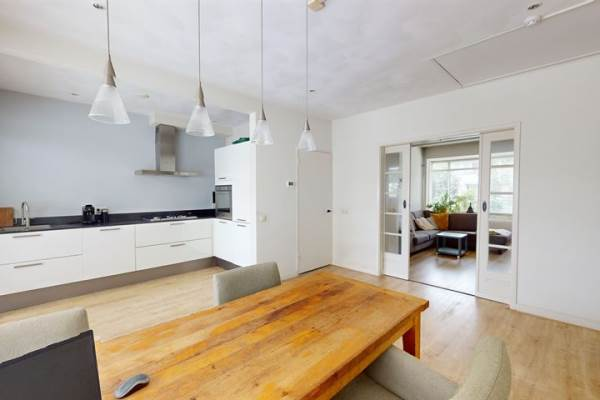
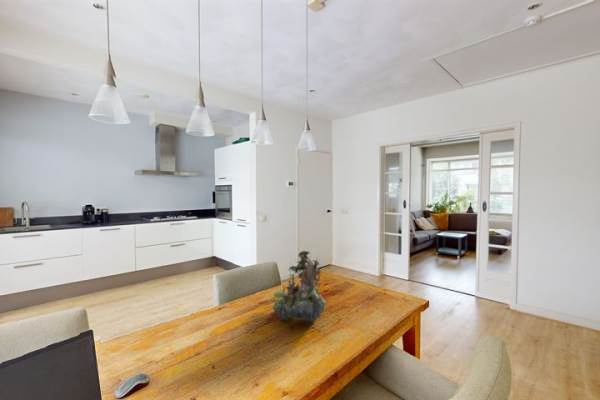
+ plant [269,250,327,322]
